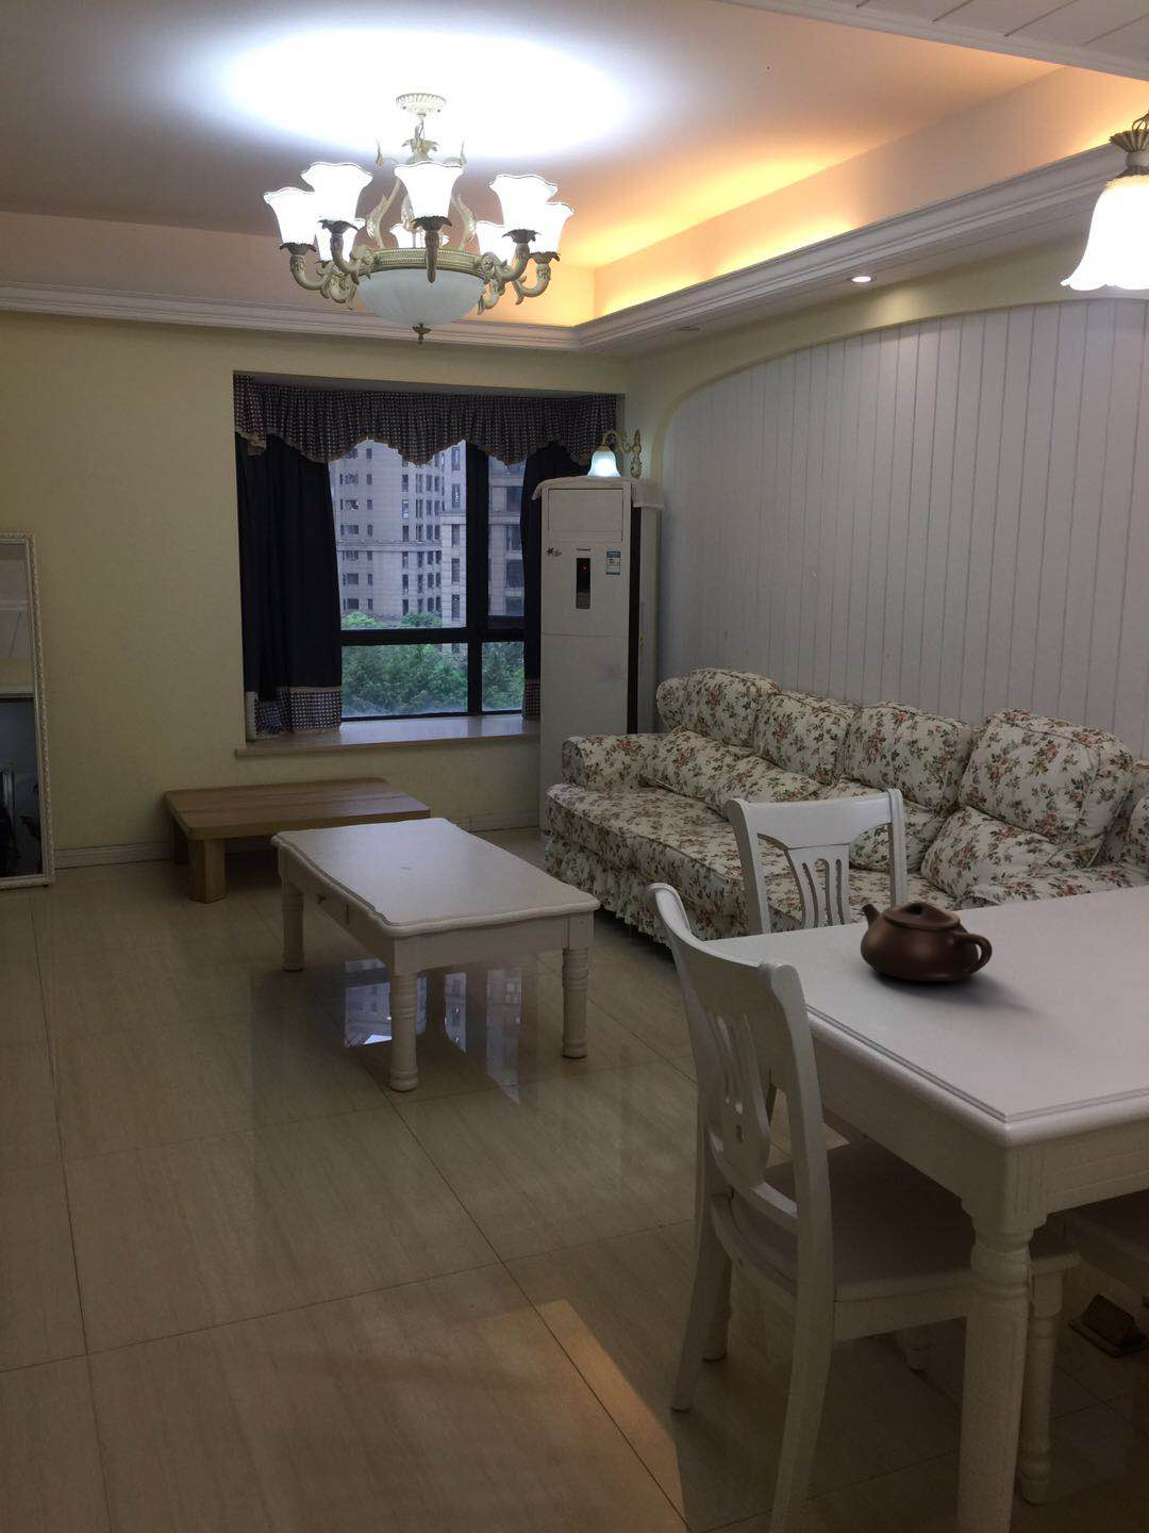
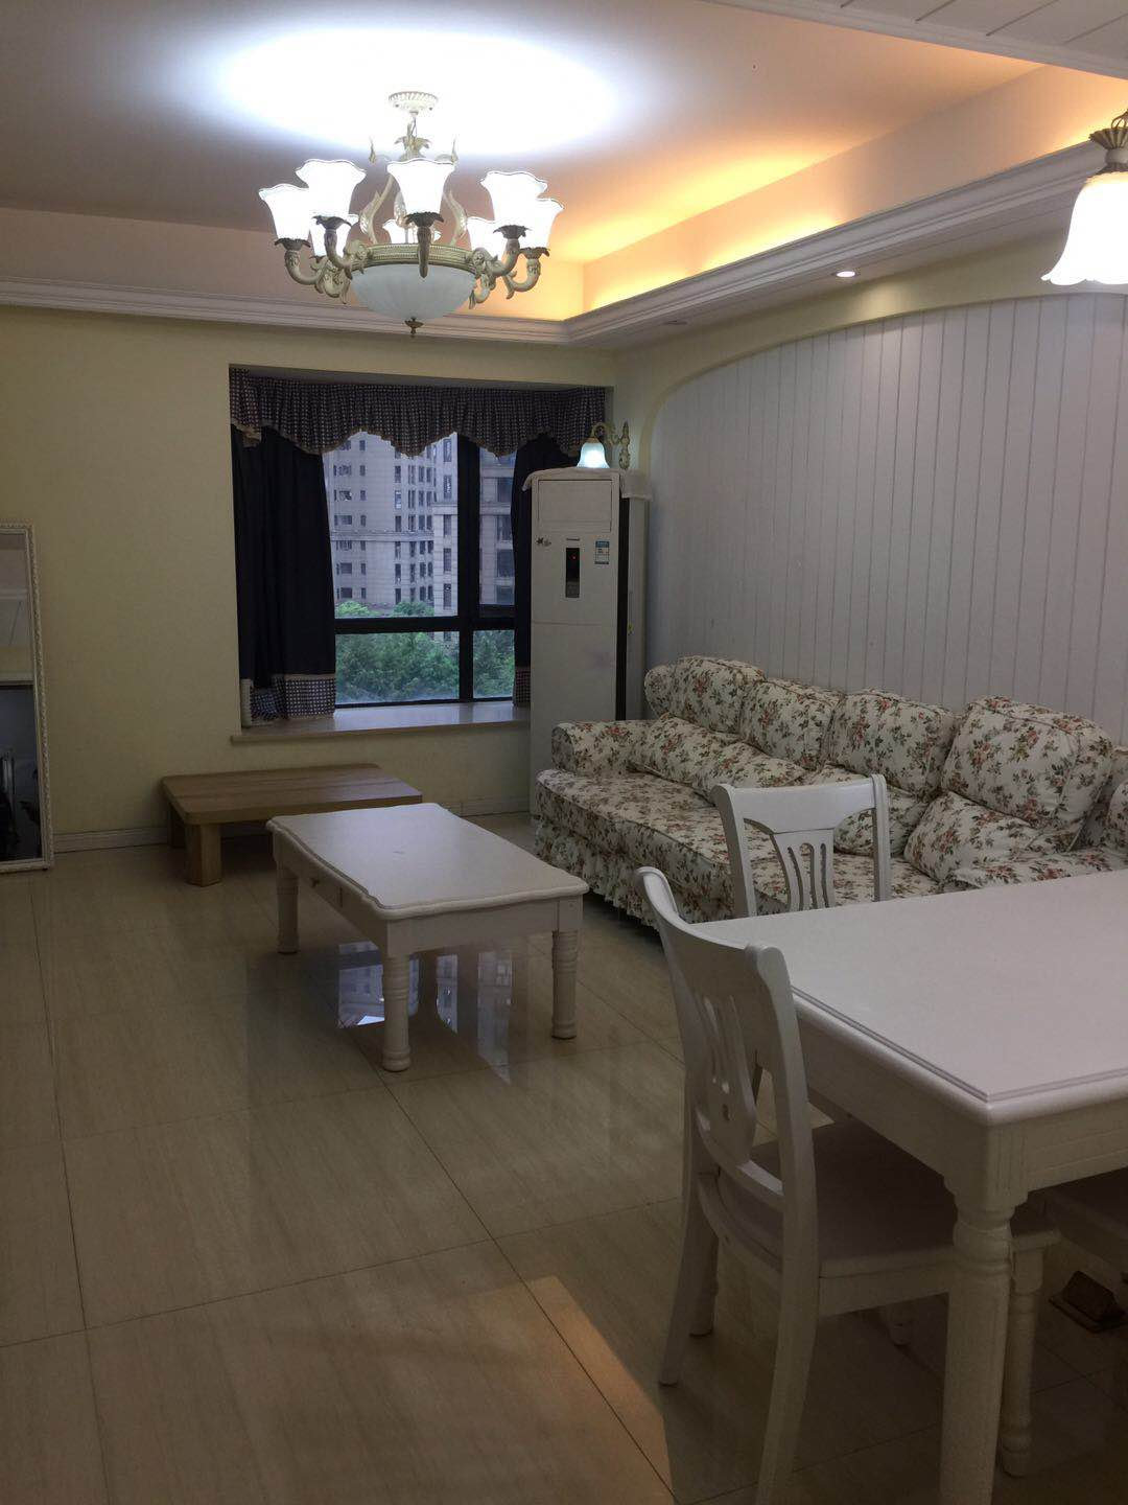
- teapot [859,900,993,983]
